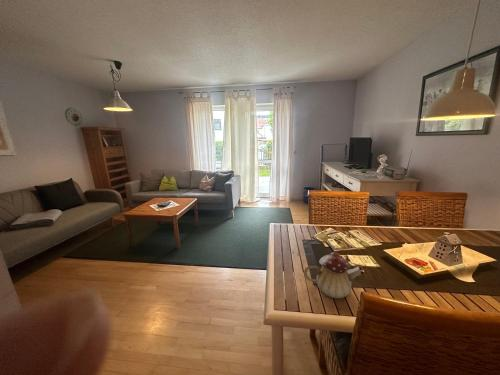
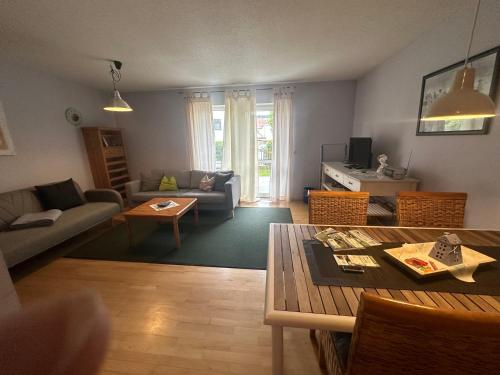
- teapot [303,251,362,300]
